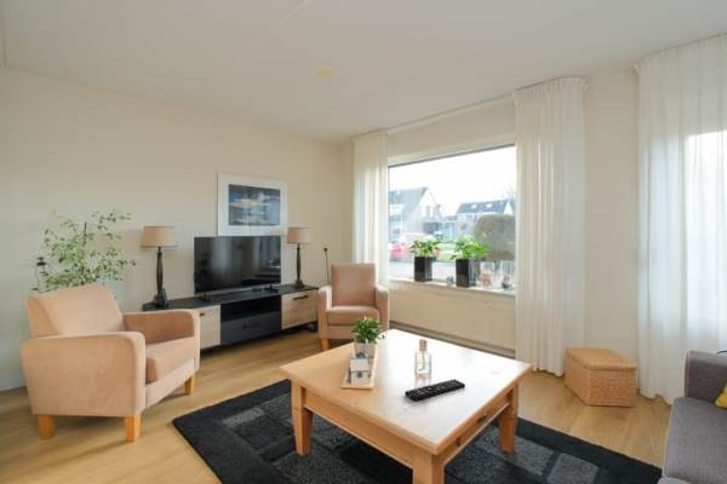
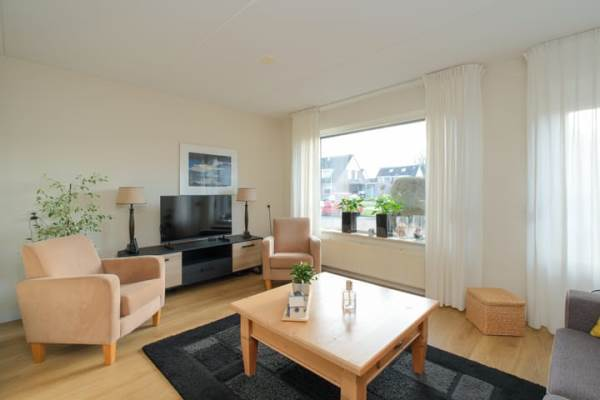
- remote control [403,378,466,402]
